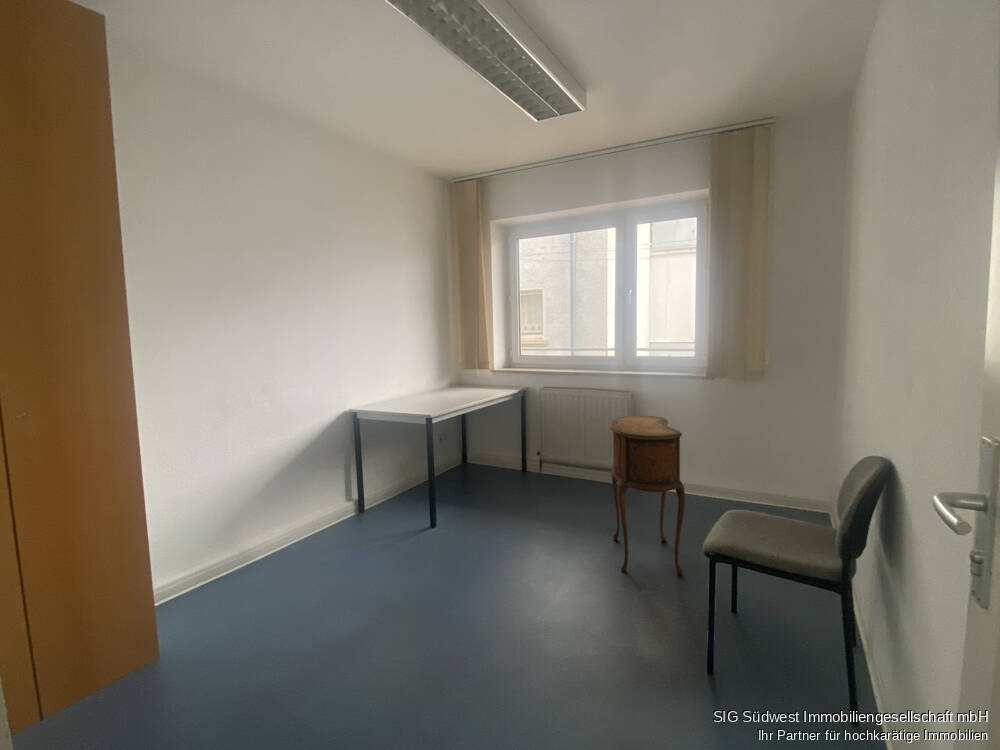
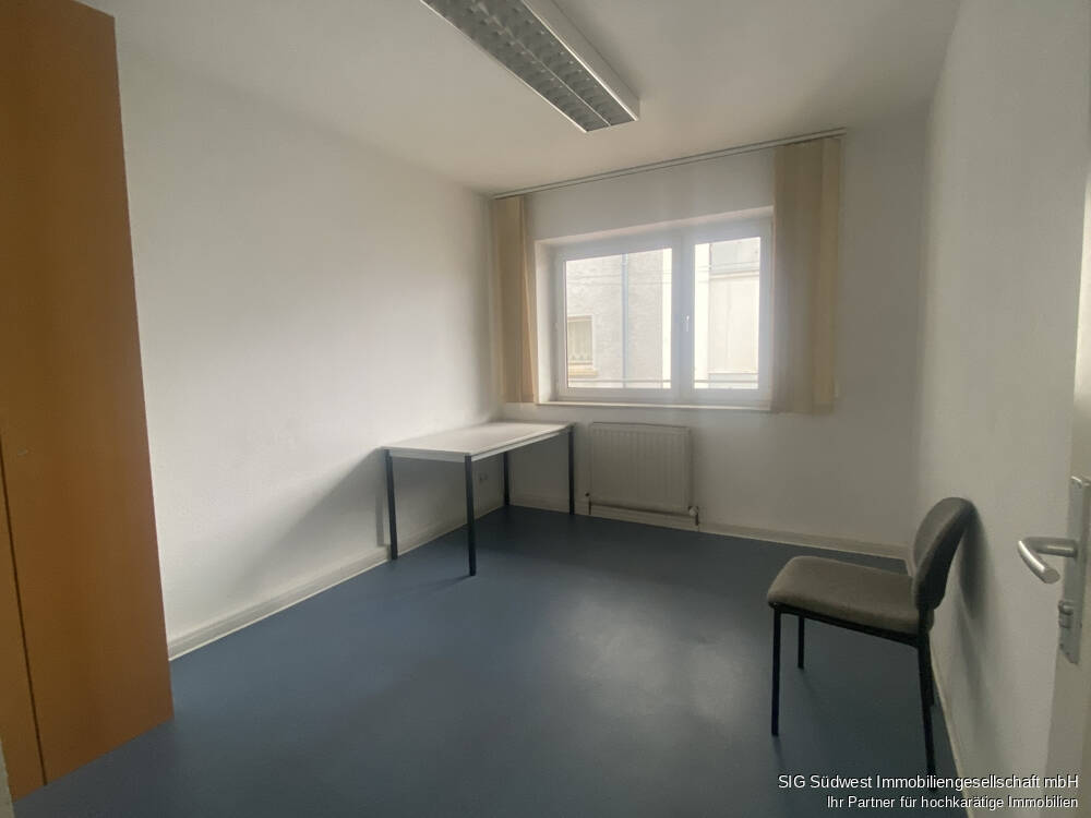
- side table [609,415,686,576]
